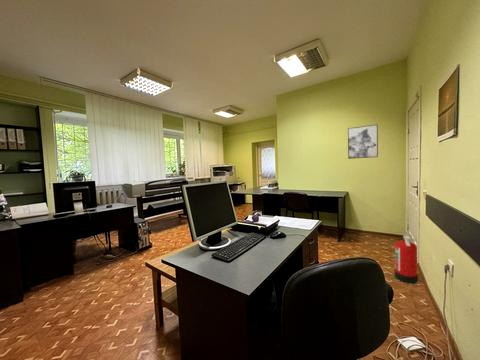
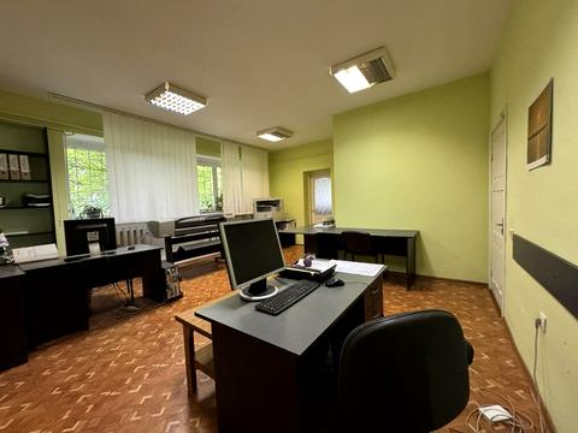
- fire extinguisher [394,234,419,284]
- wall art [347,124,379,160]
